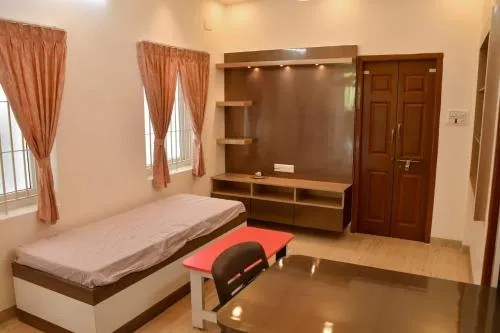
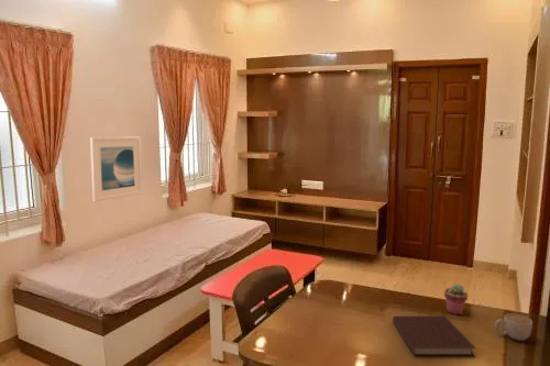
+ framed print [89,136,143,202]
+ potted succulent [443,282,469,315]
+ notebook [392,315,476,358]
+ mug [494,313,534,342]
